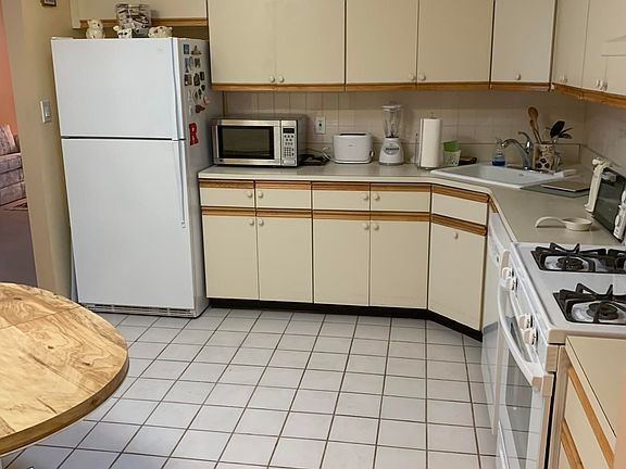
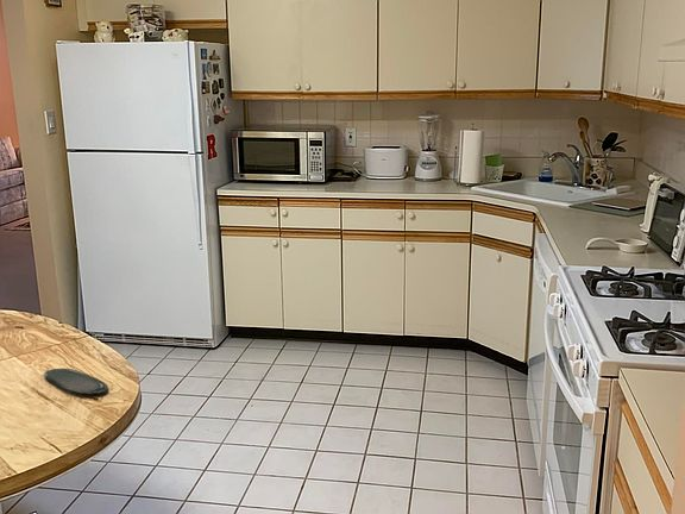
+ oval tray [43,368,109,395]
